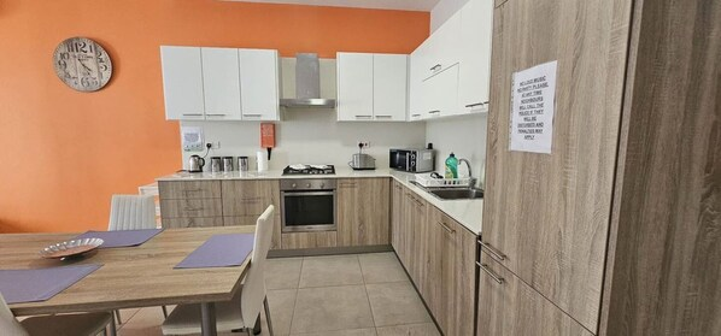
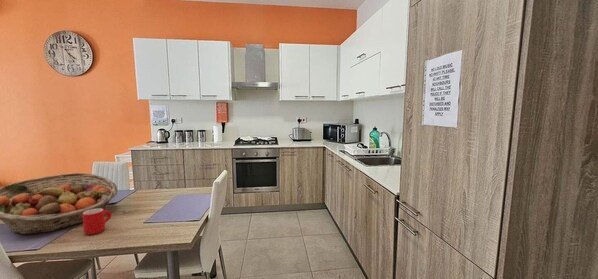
+ fruit basket [0,172,118,236]
+ mug [82,208,112,236]
